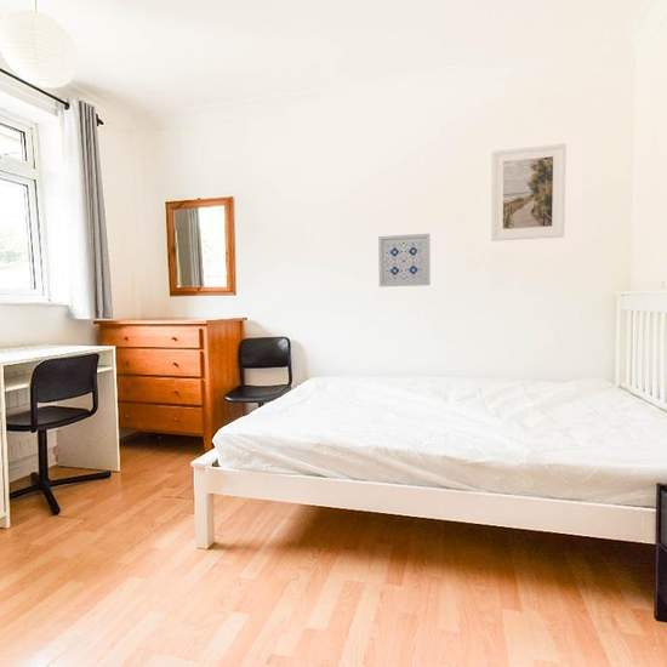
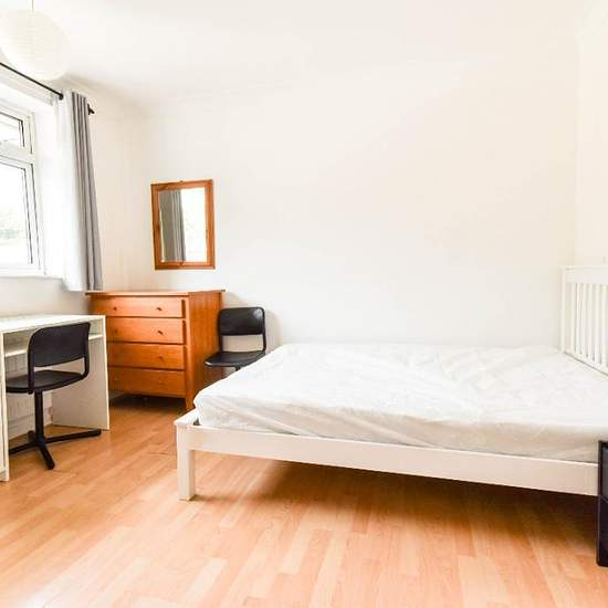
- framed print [490,143,568,243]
- wall art [377,233,432,287]
